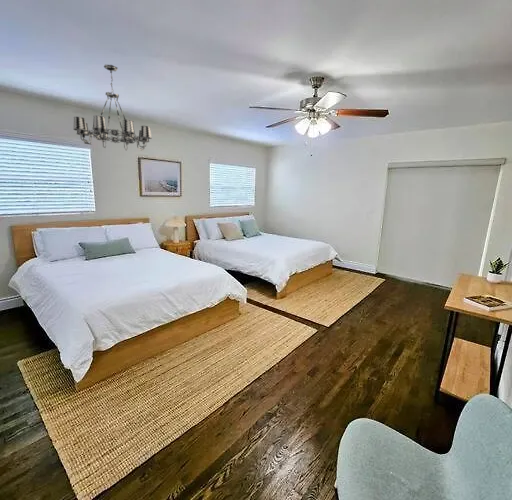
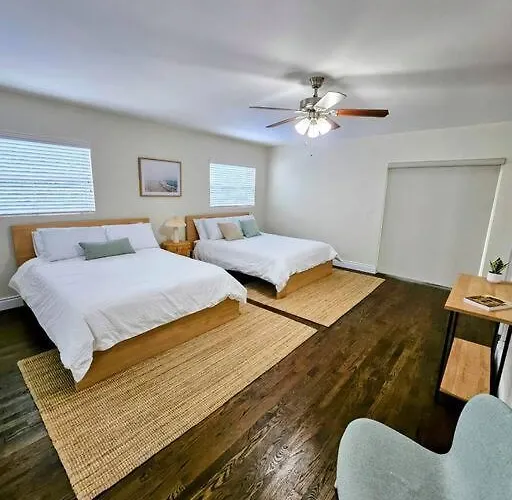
- chandelier [73,63,153,151]
